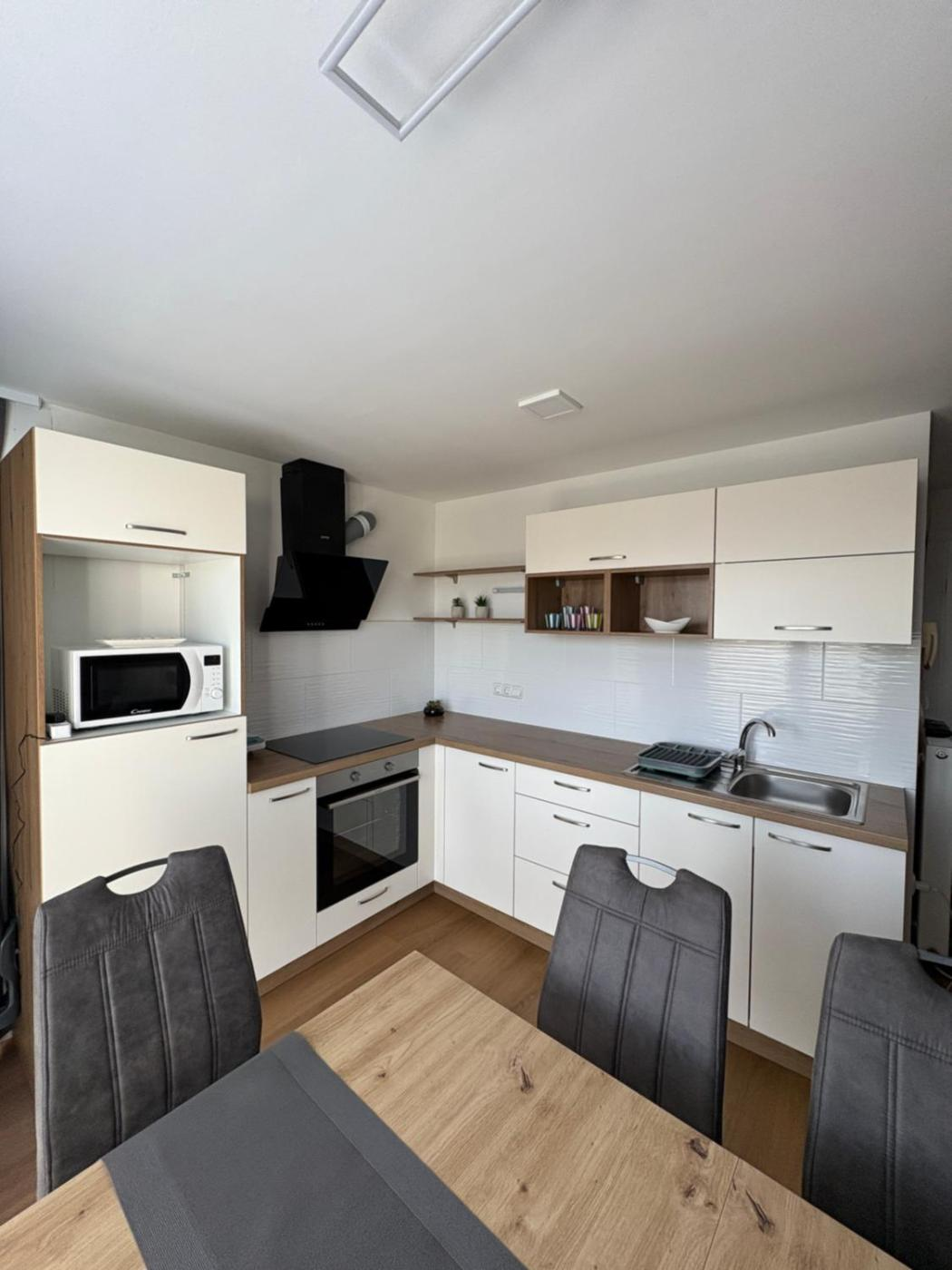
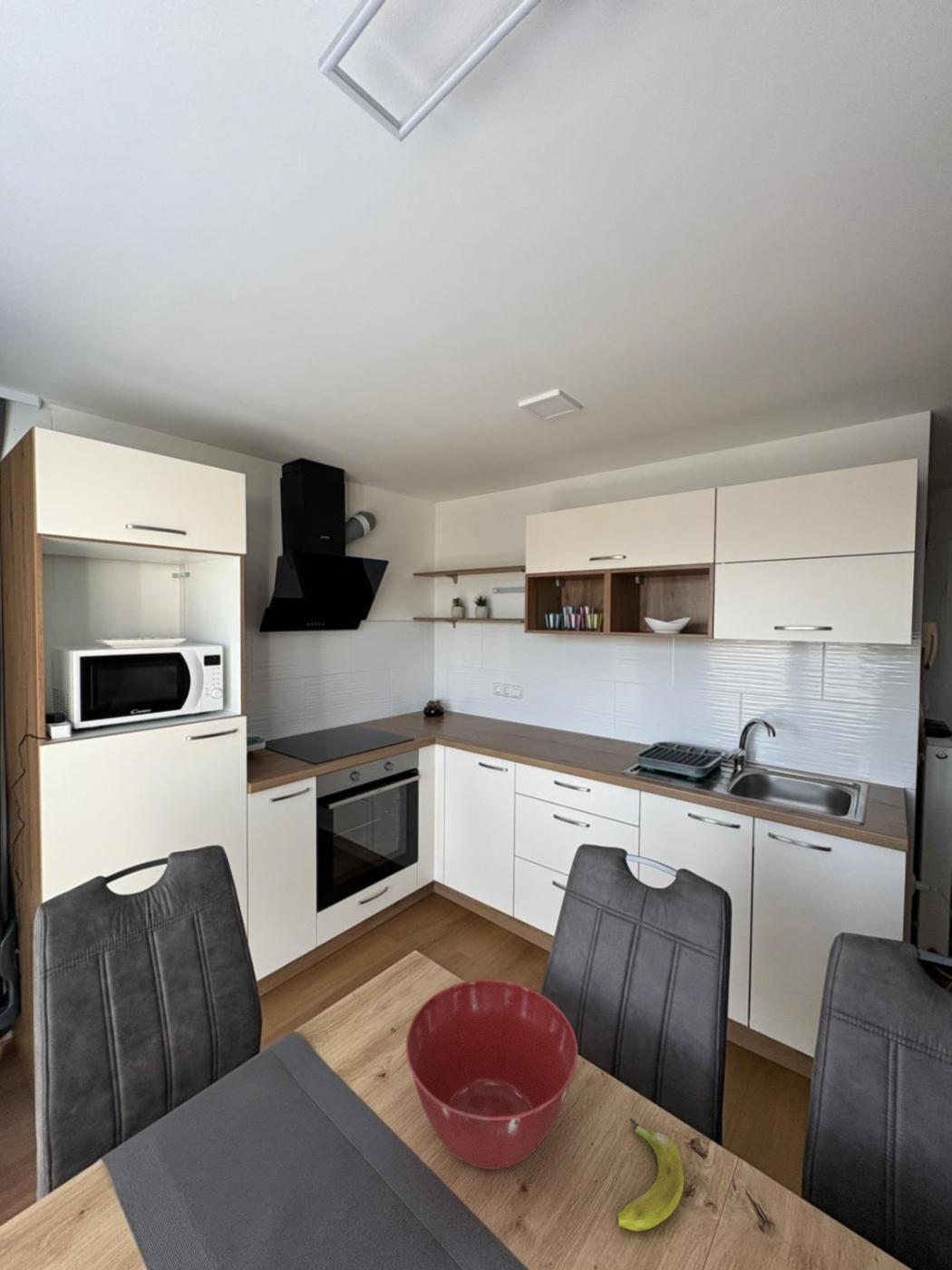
+ mixing bowl [405,979,578,1170]
+ banana [616,1117,685,1232]
